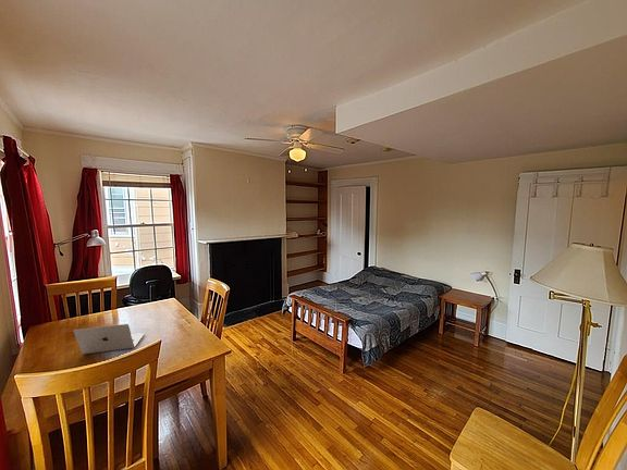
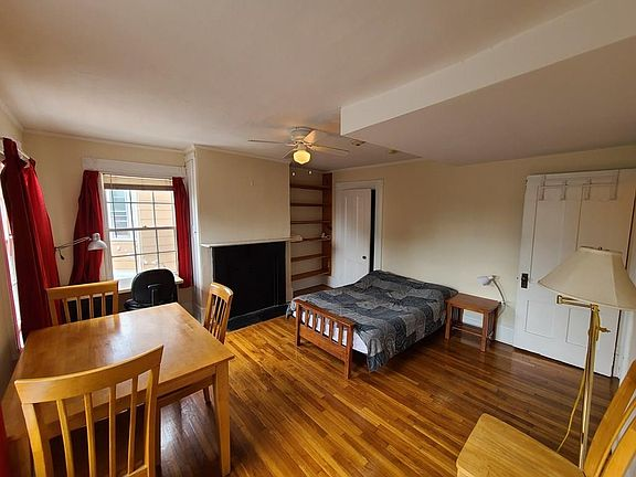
- laptop [73,323,146,355]
